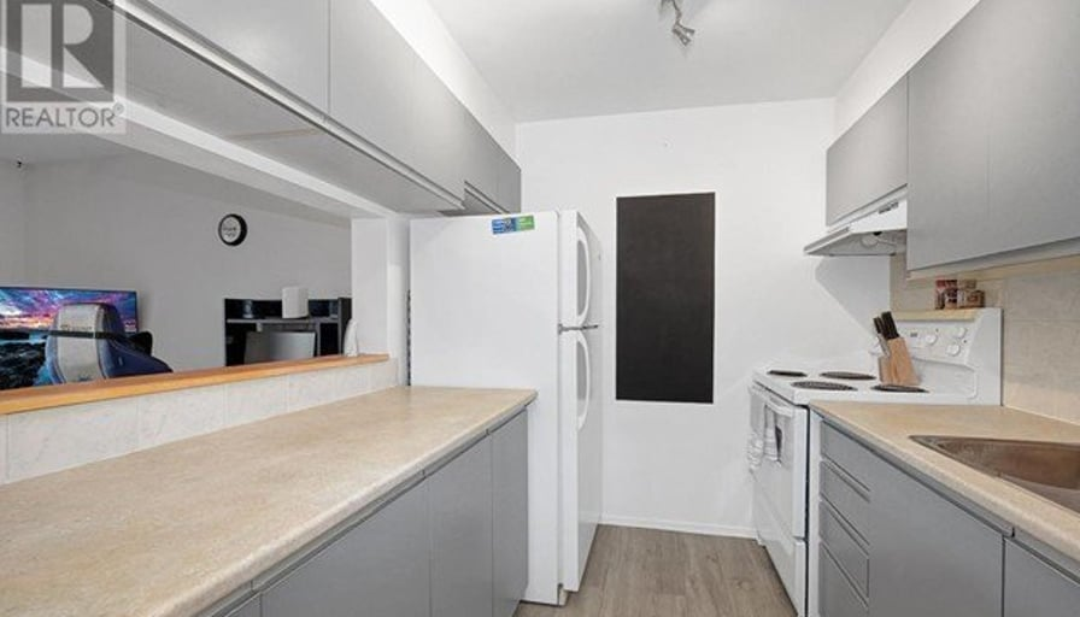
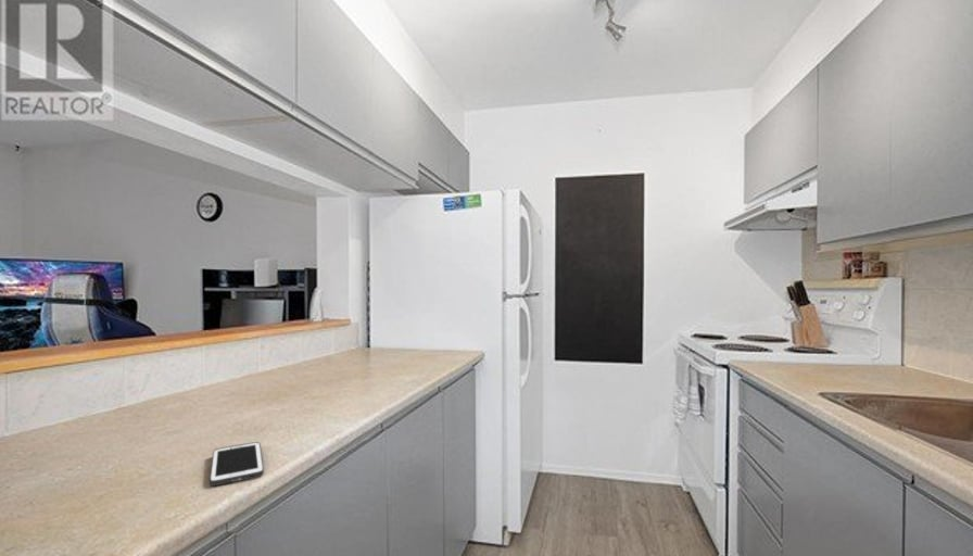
+ cell phone [208,441,265,488]
